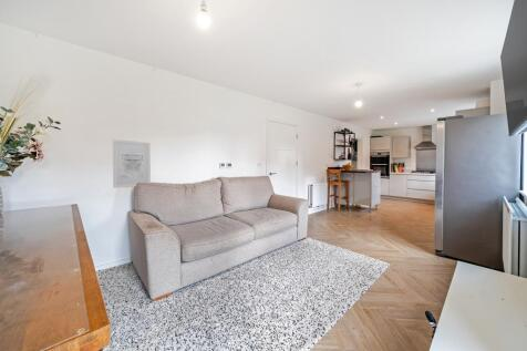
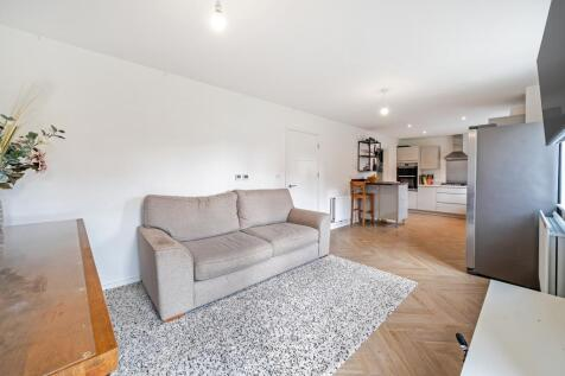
- wall art [112,138,152,189]
